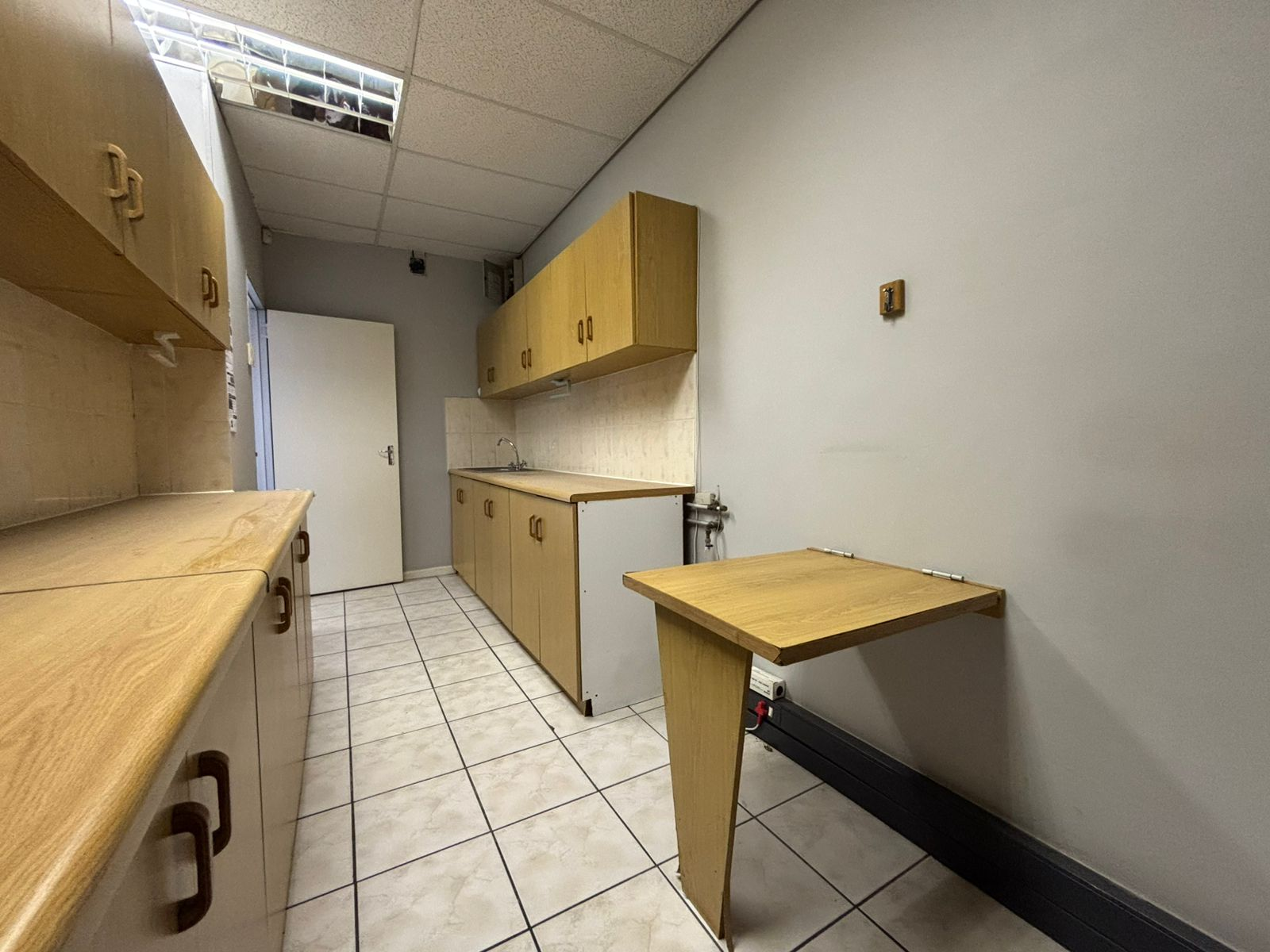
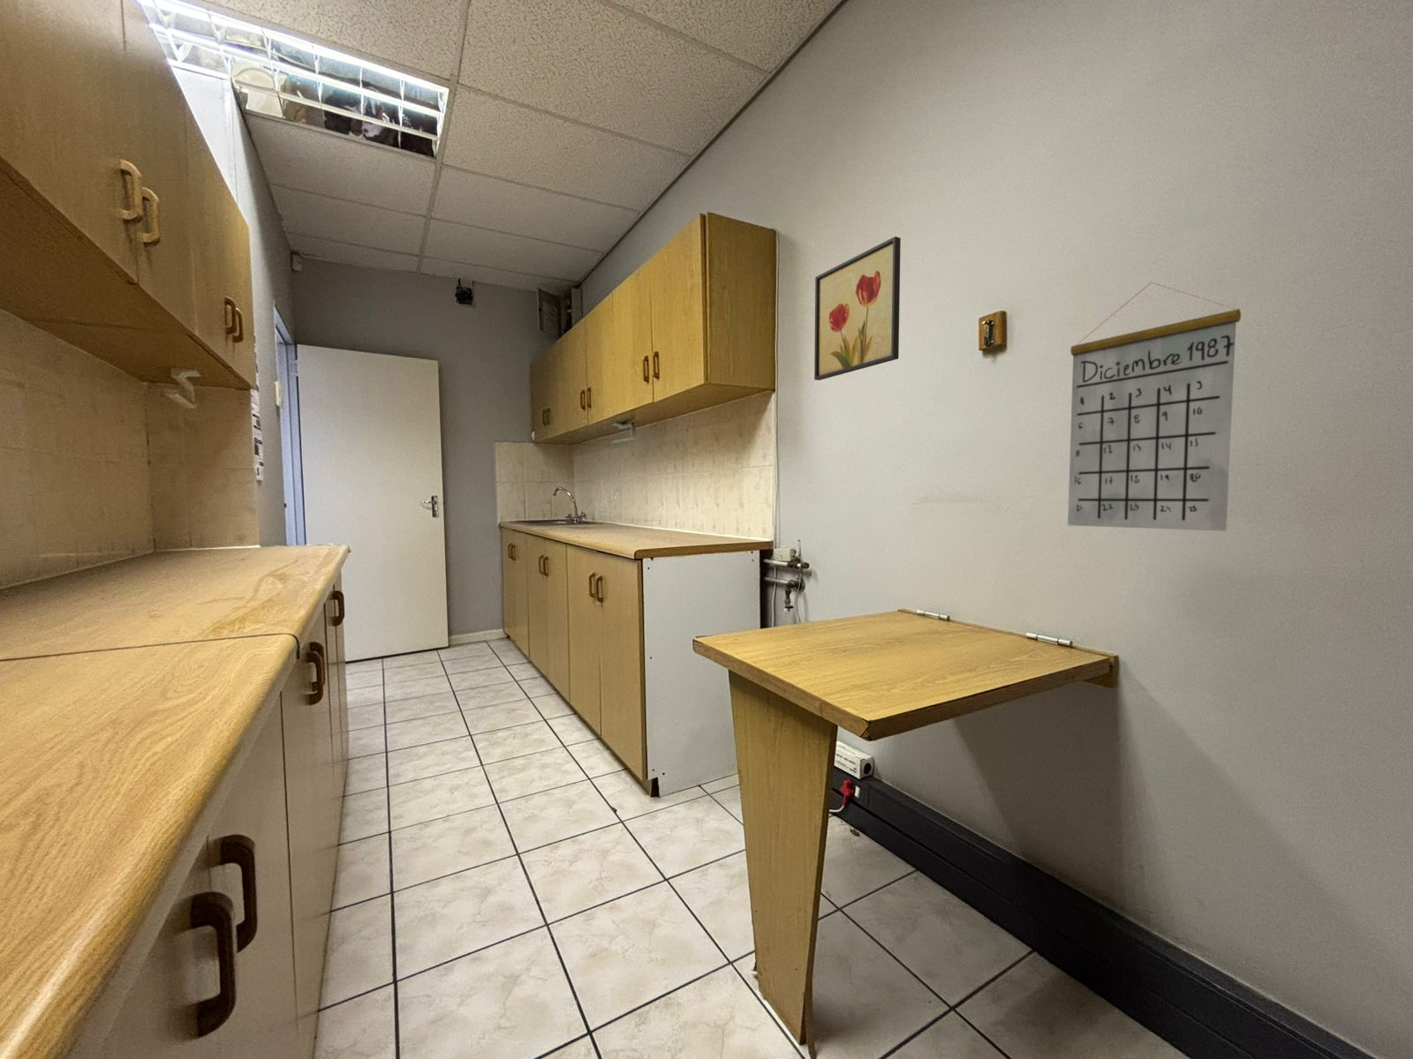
+ wall art [813,236,901,382]
+ calendar [1067,281,1242,532]
